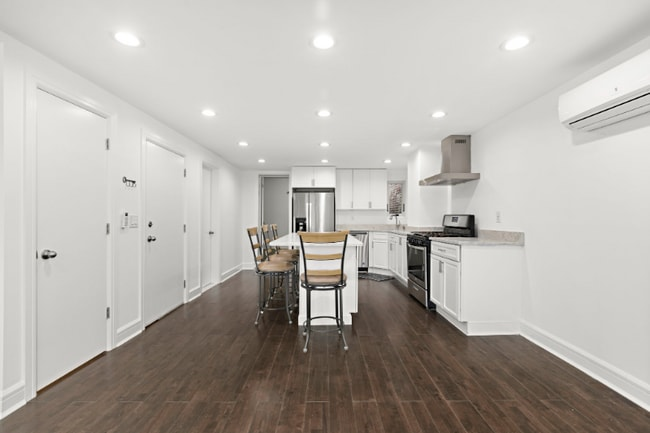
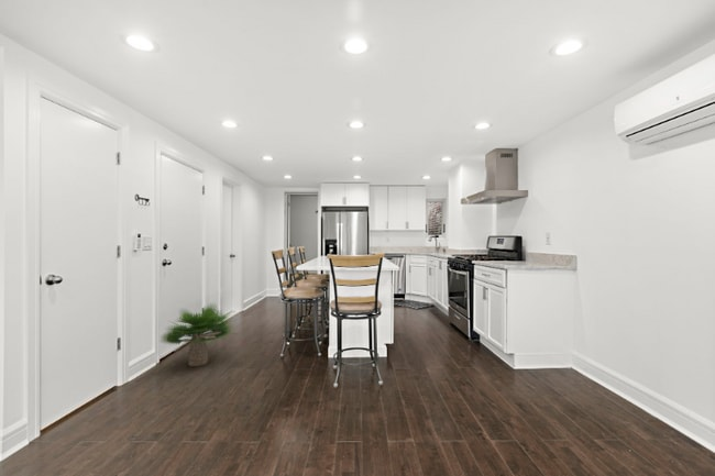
+ potted plant [158,301,234,367]
